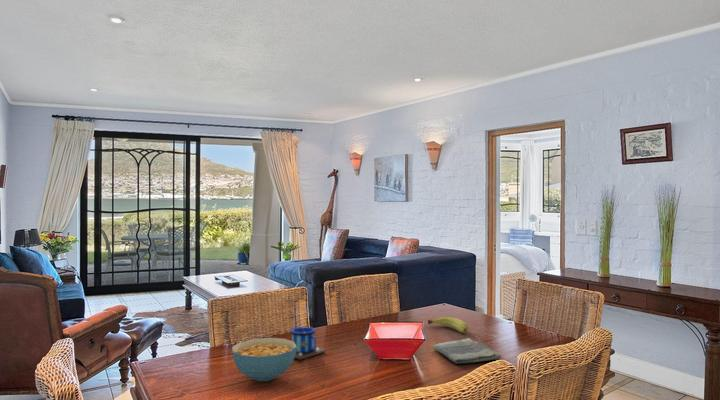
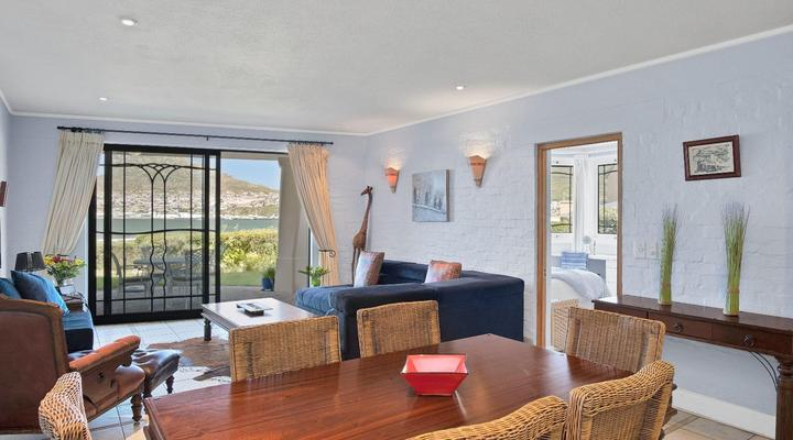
- cereal bowl [231,337,297,382]
- mug [290,304,326,361]
- dish towel [432,337,502,365]
- fruit [427,316,469,334]
